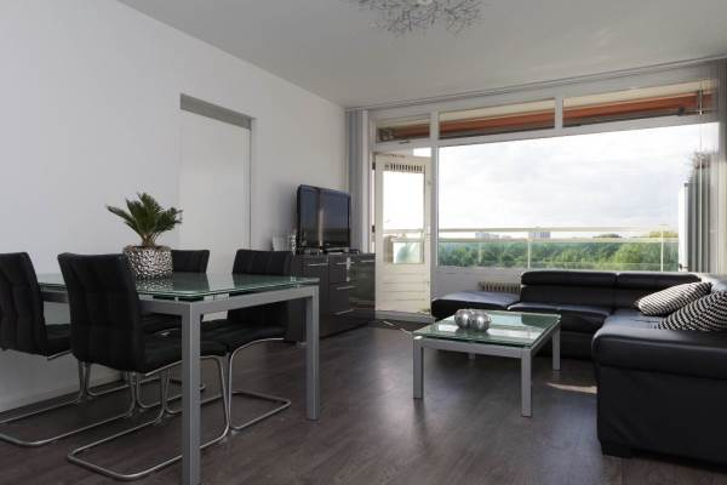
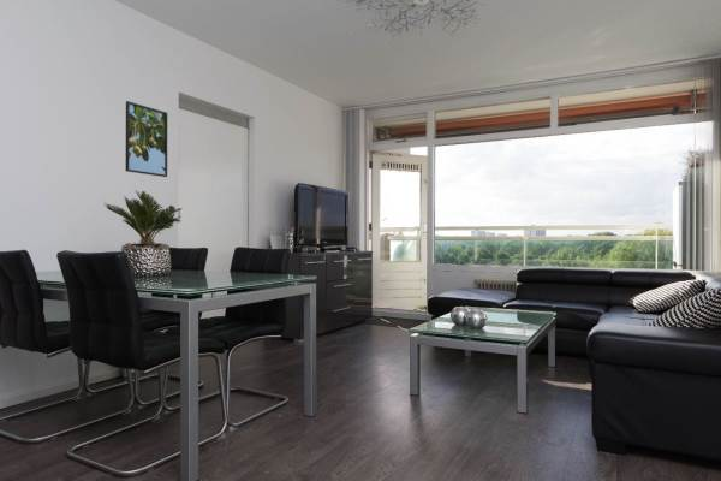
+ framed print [125,100,168,178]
